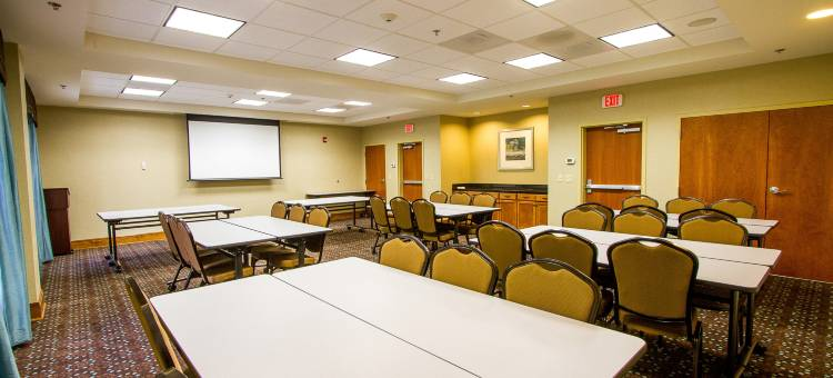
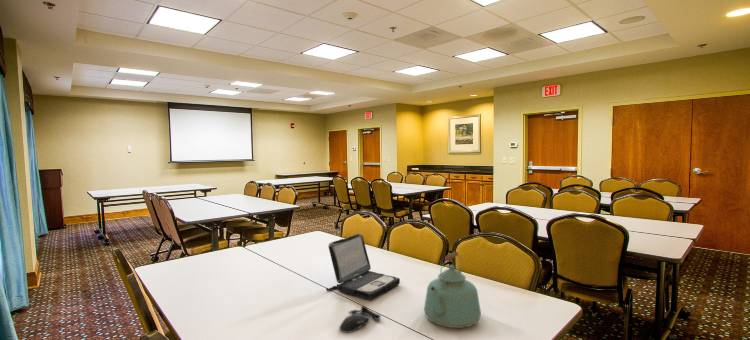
+ laptop [325,233,401,301]
+ computer mouse [338,305,382,334]
+ kettle [423,250,482,329]
